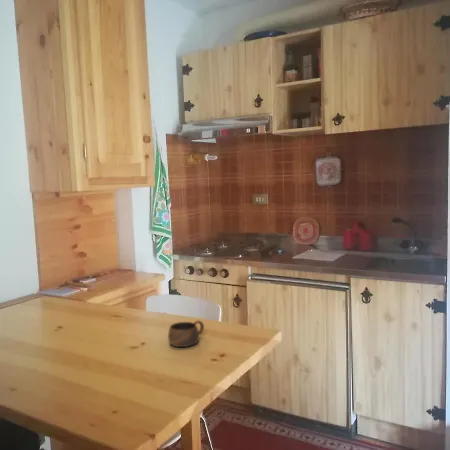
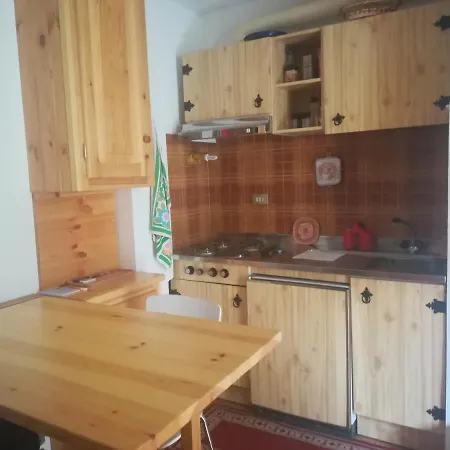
- cup [167,320,205,348]
